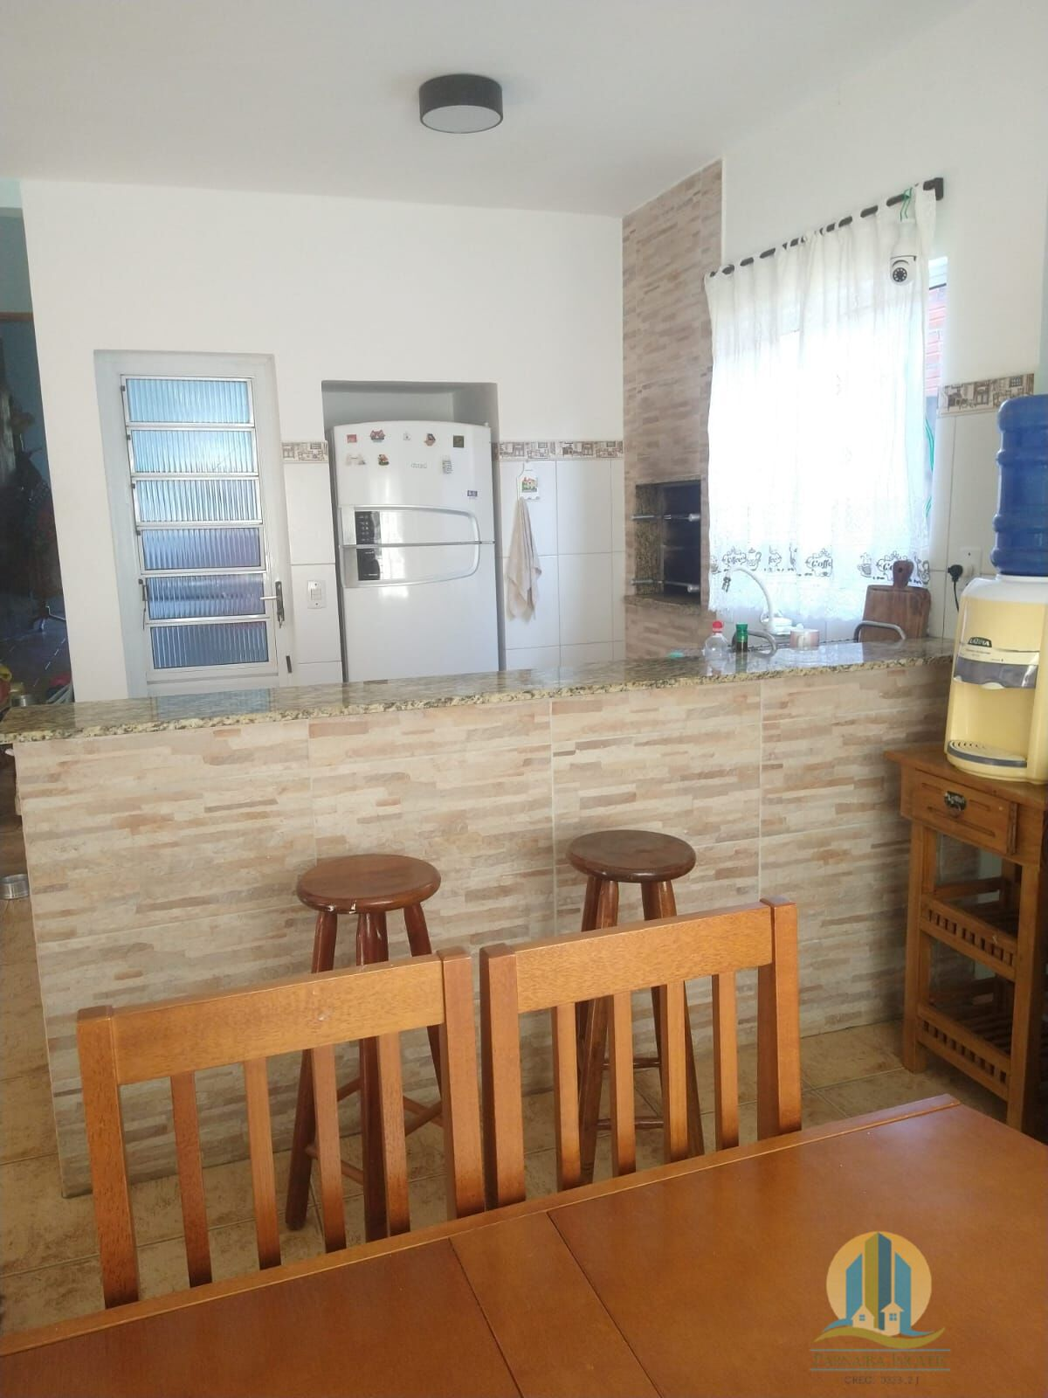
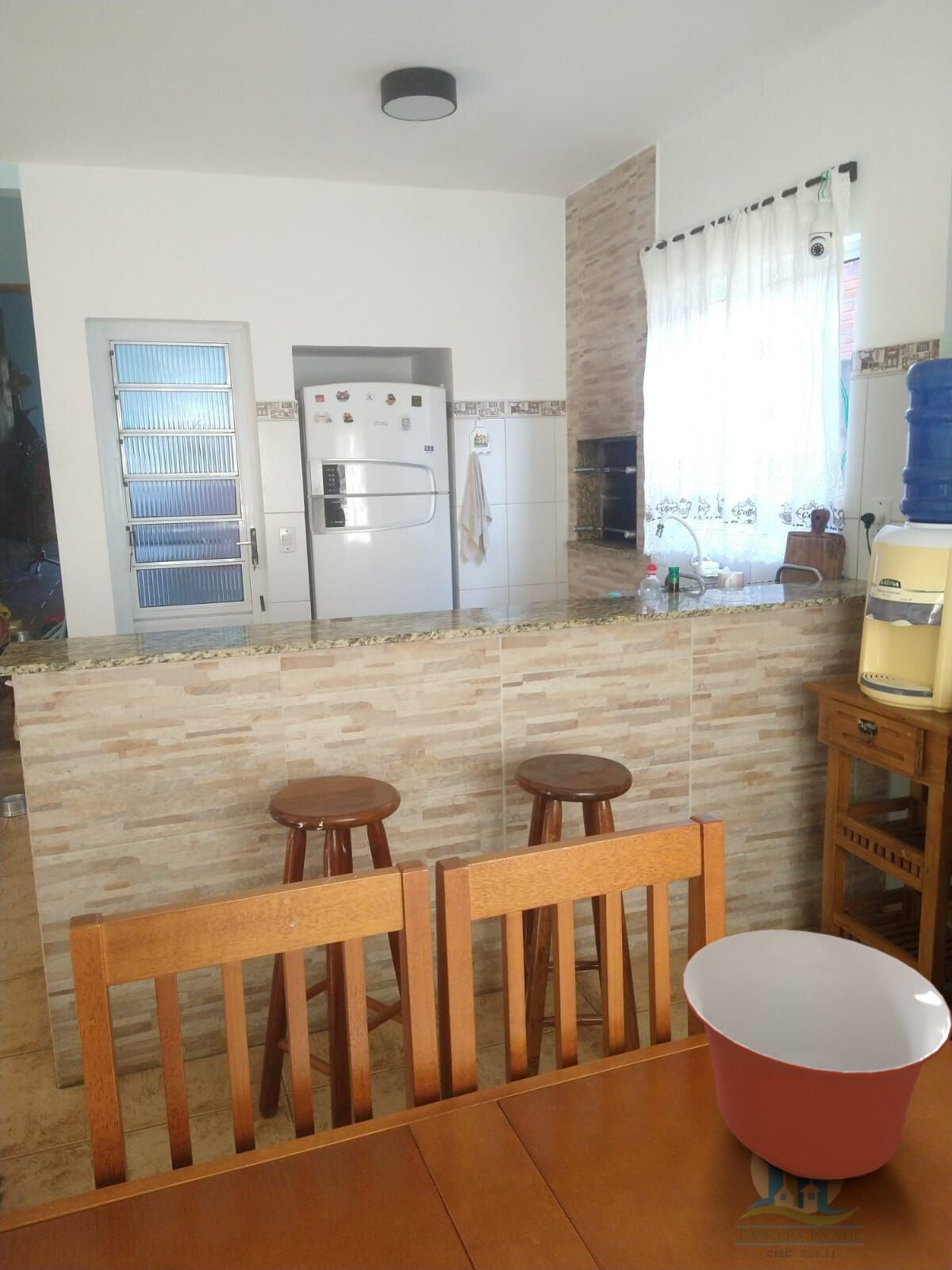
+ mixing bowl [681,929,952,1180]
